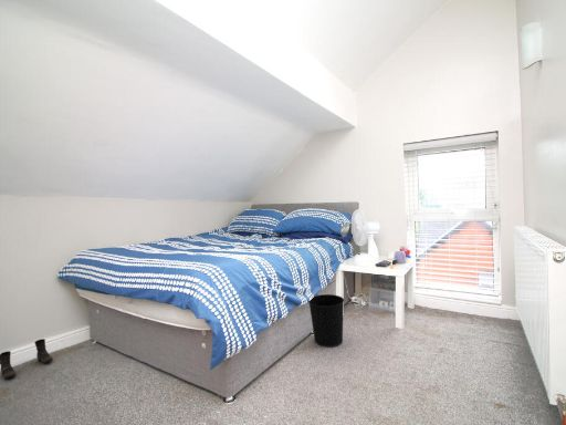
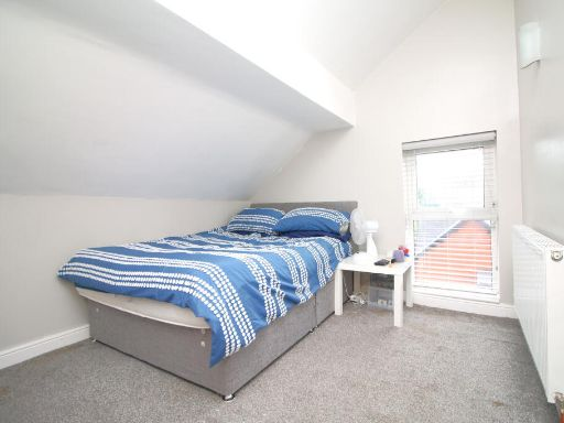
- boots [0,338,54,381]
- wastebasket [307,293,345,349]
